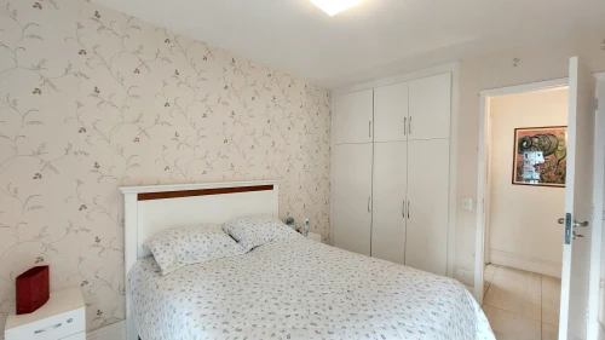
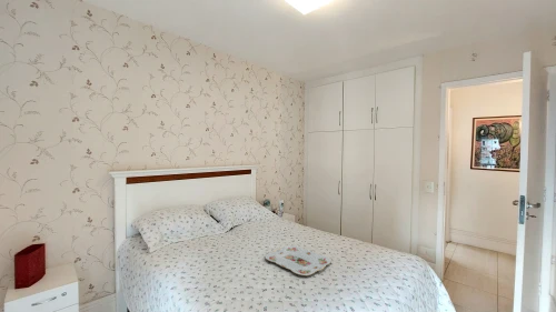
+ serving tray [265,244,331,276]
